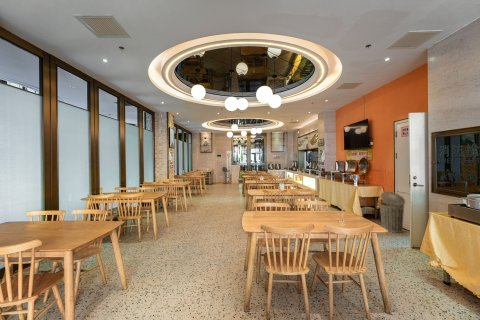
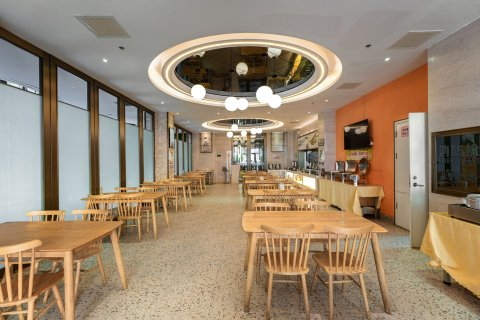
- trash can [379,190,406,234]
